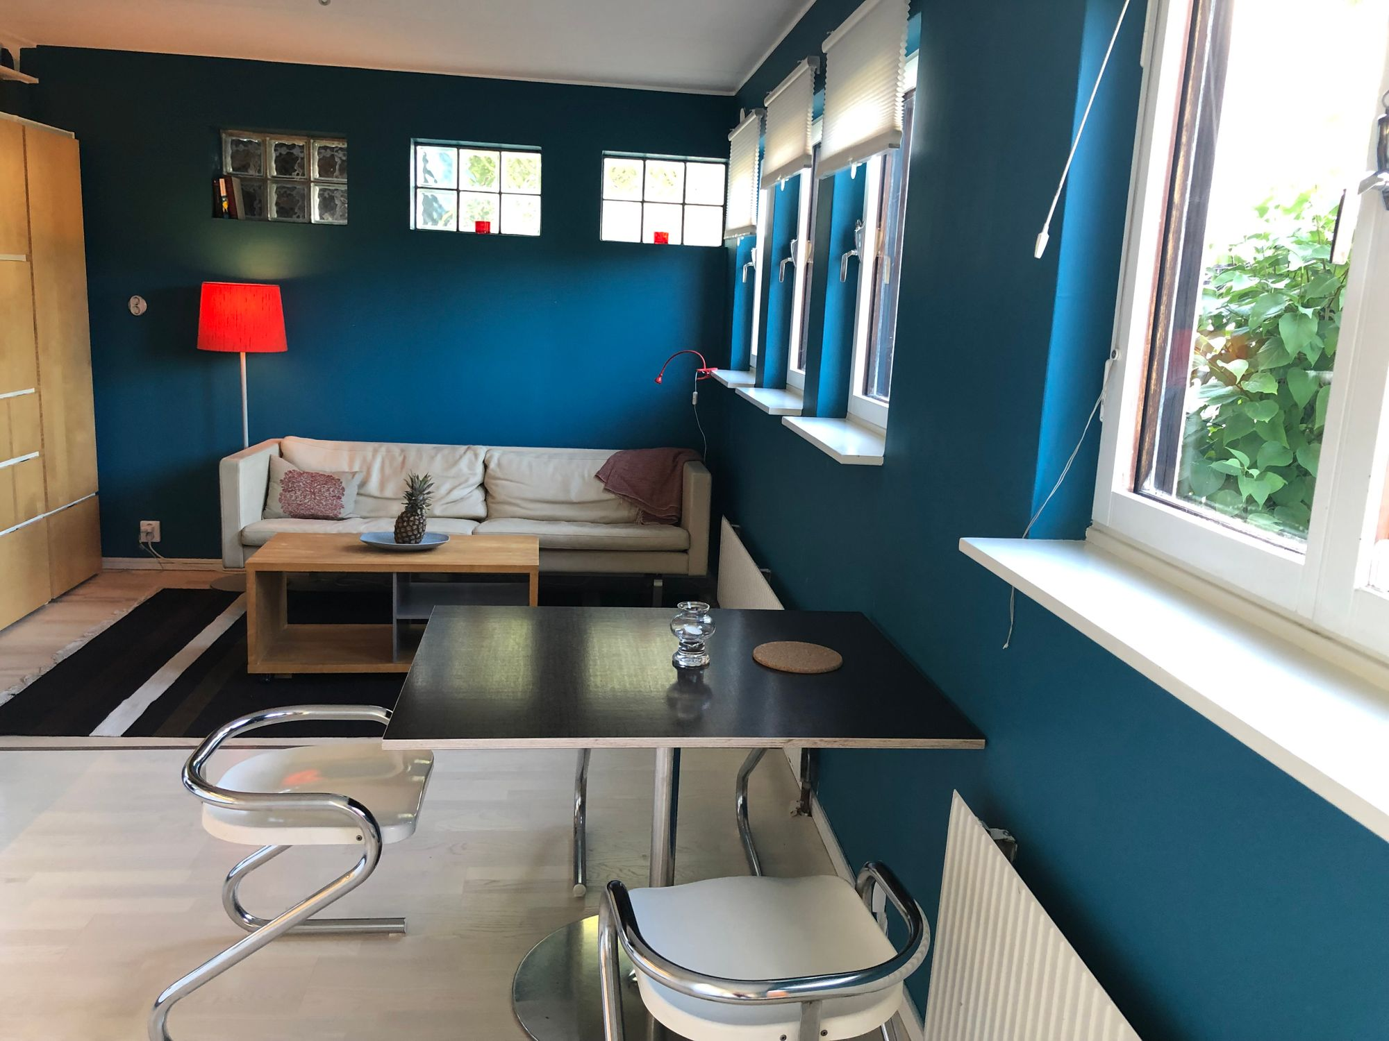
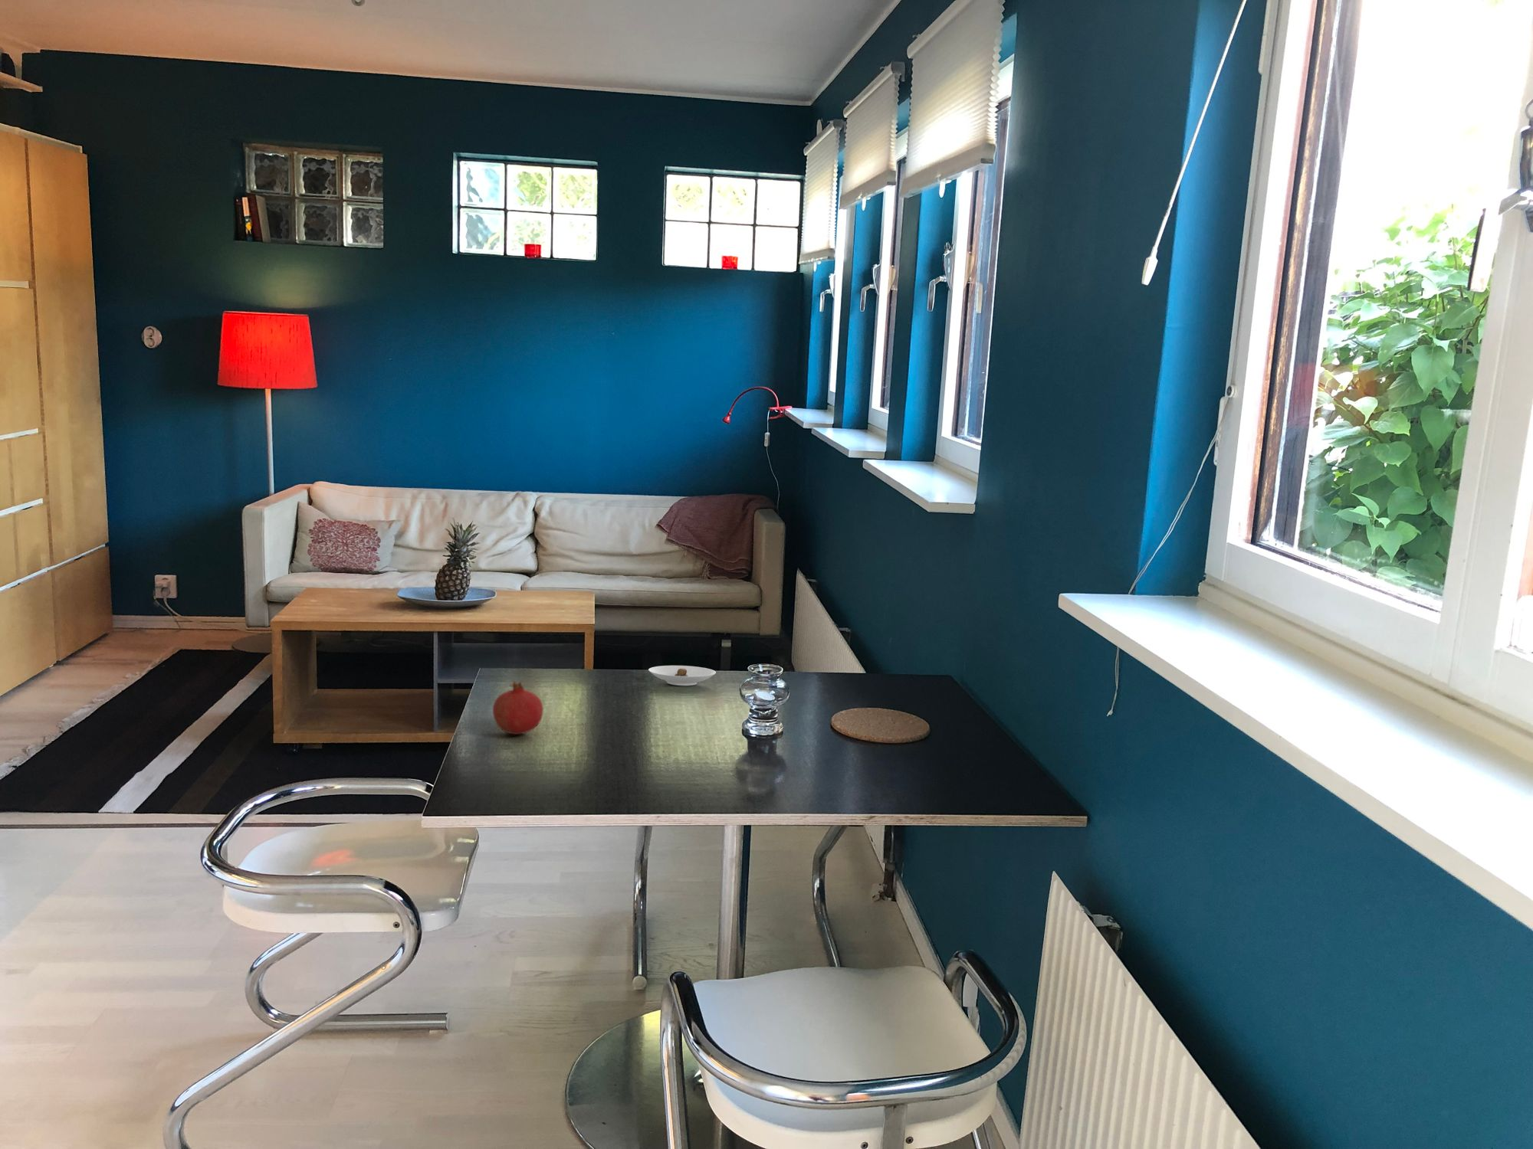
+ fruit [492,681,544,735]
+ saucer [648,665,717,687]
